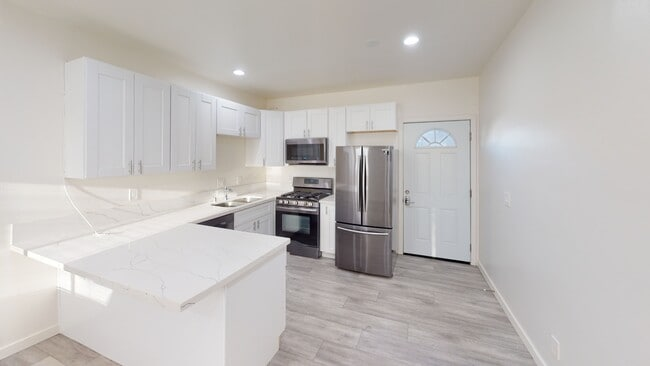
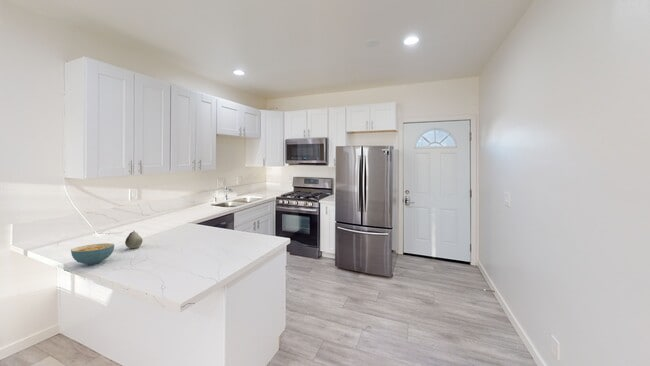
+ fruit [124,230,143,250]
+ cereal bowl [70,242,115,266]
